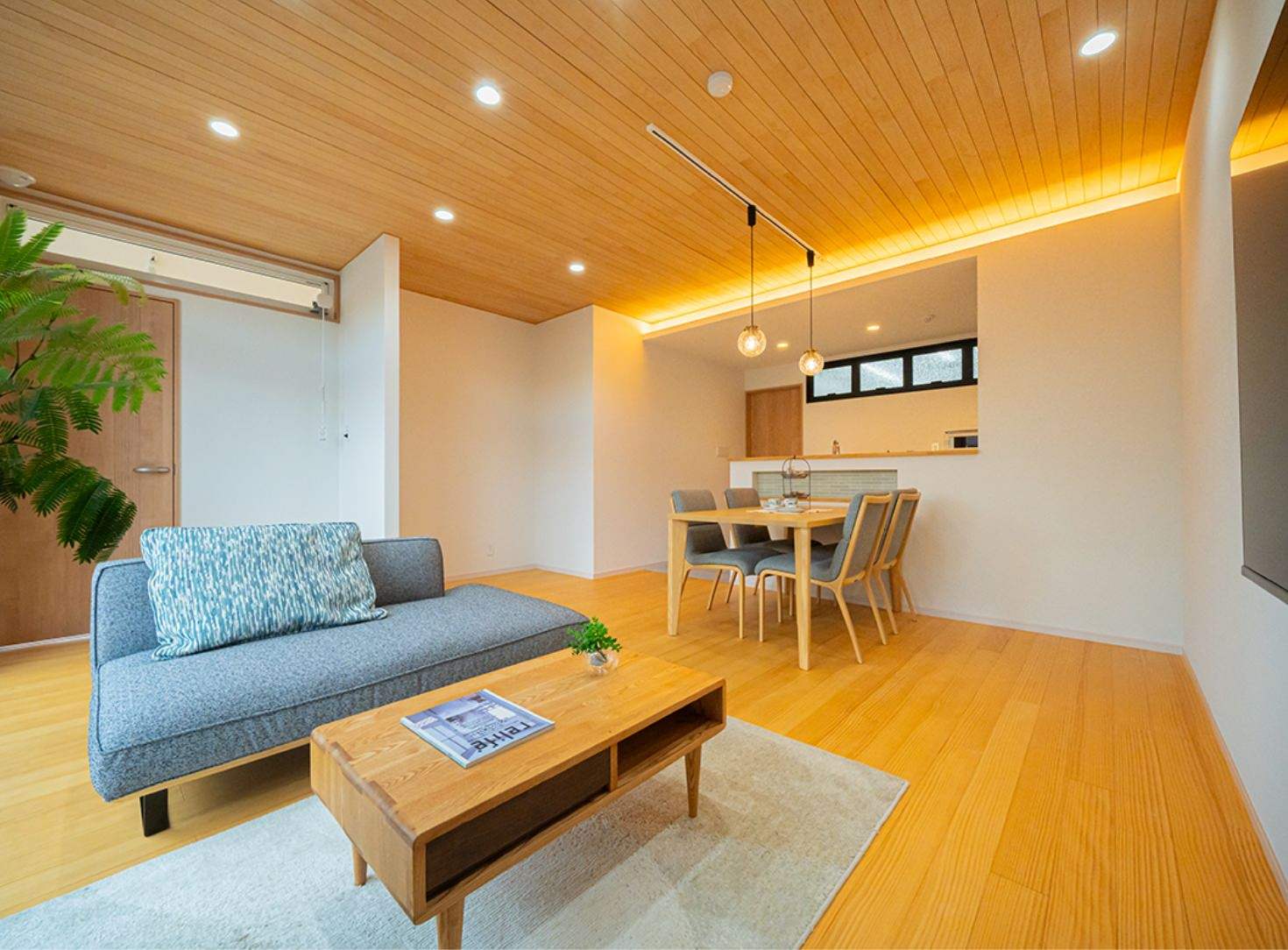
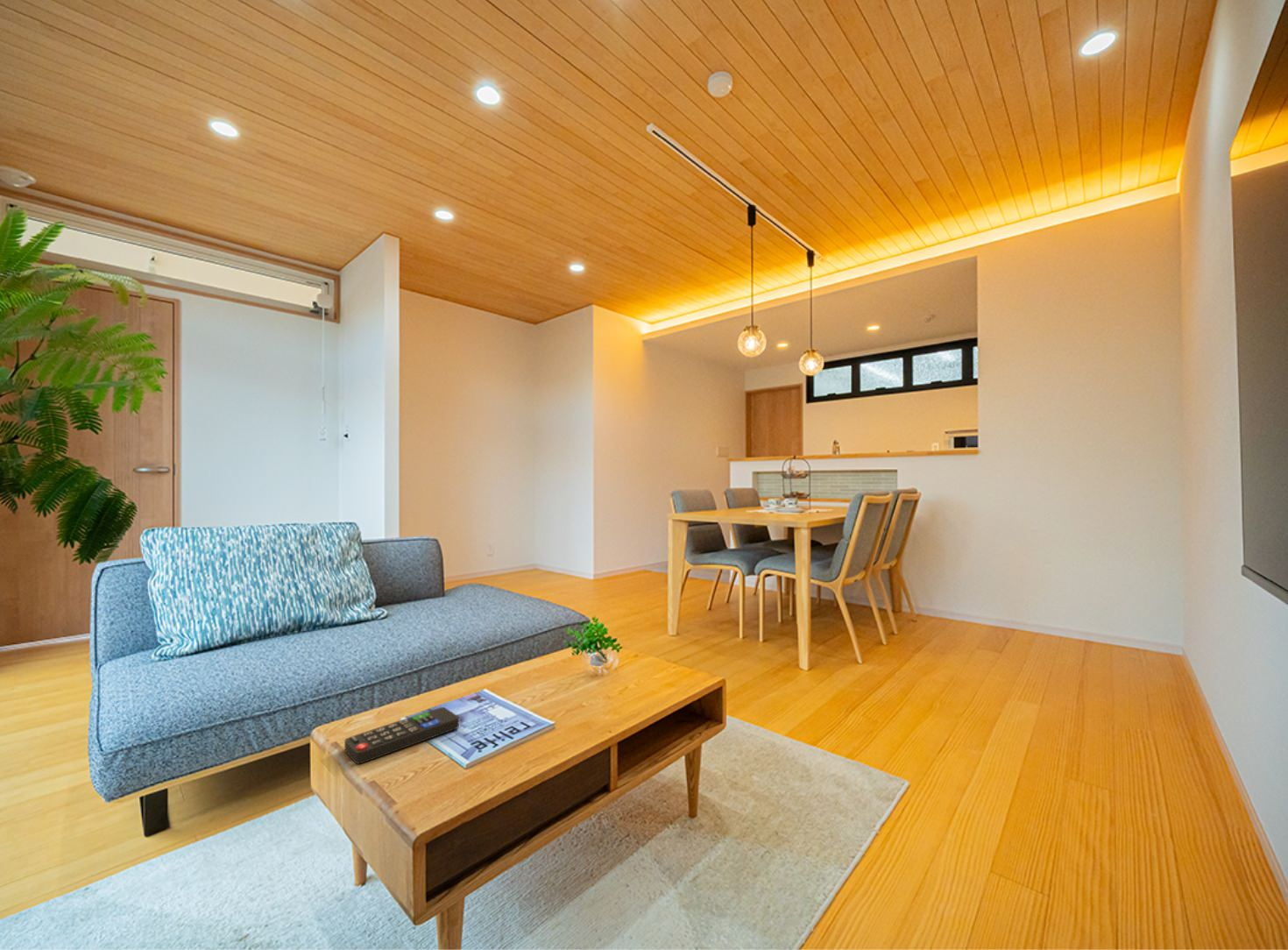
+ remote control [343,706,460,765]
